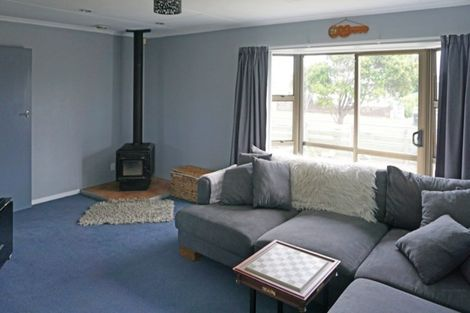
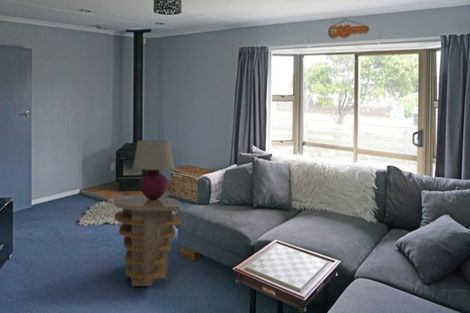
+ side table [112,195,182,287]
+ table lamp [132,139,175,200]
